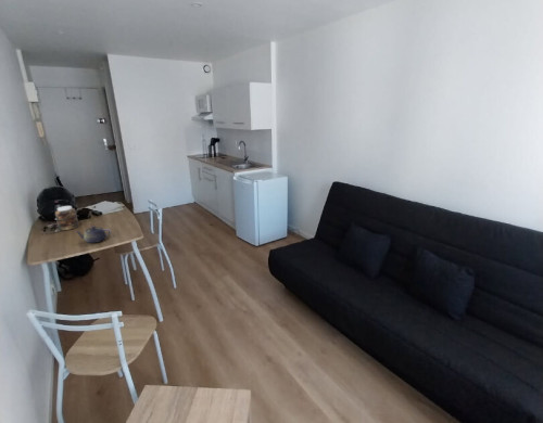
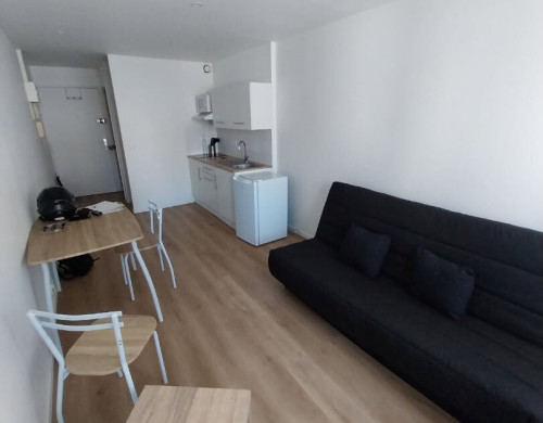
- teapot [74,225,112,244]
- jar [54,205,79,231]
